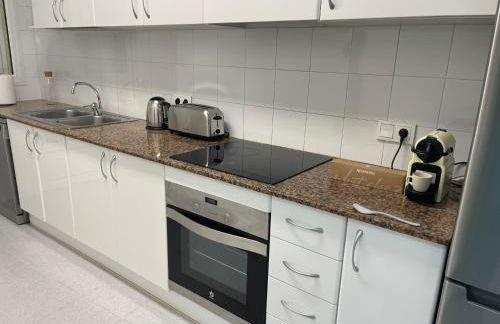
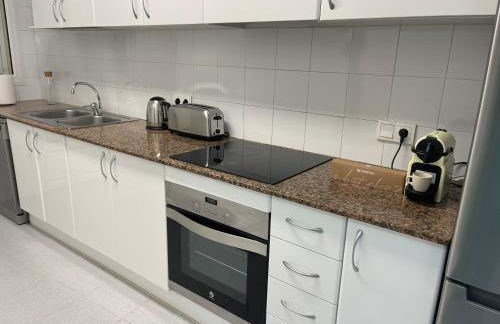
- spoon [352,203,421,227]
